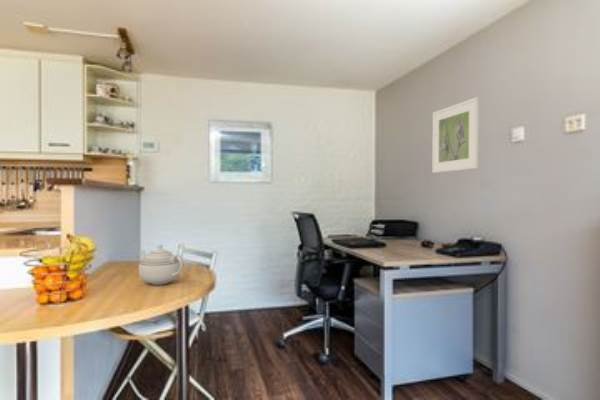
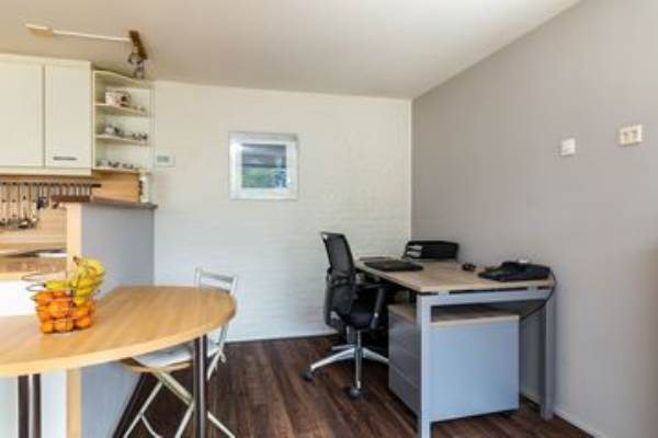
- teapot [138,244,184,286]
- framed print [431,96,480,174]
